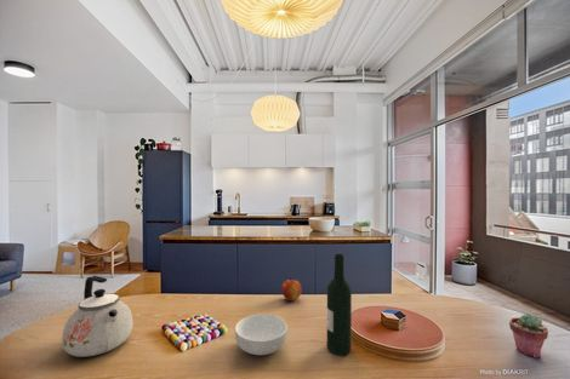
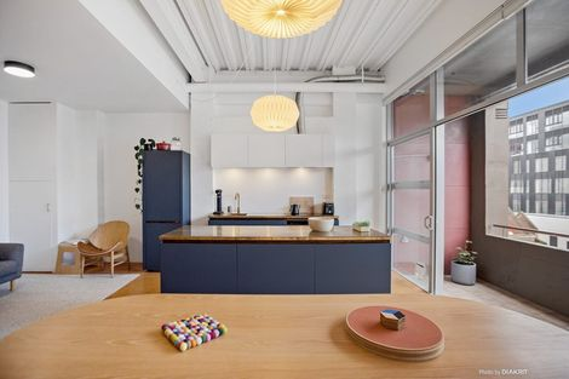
- kettle [61,275,135,358]
- potted succulent [508,312,549,358]
- wine bottle [326,253,353,356]
- apple [280,276,303,302]
- cereal bowl [234,314,289,356]
